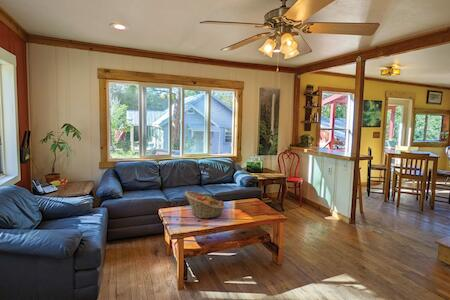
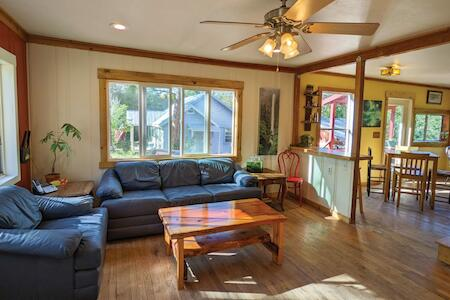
- fruit basket [184,190,227,220]
